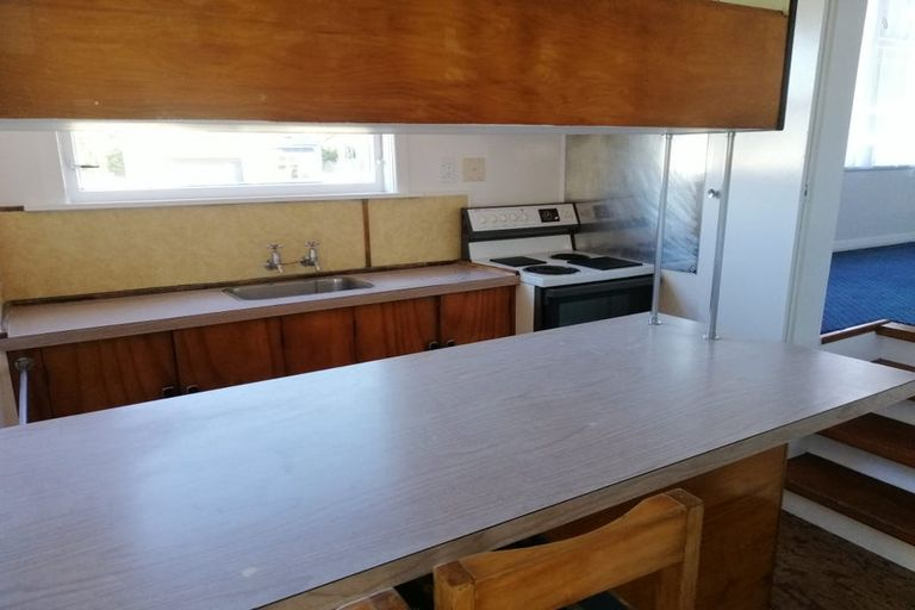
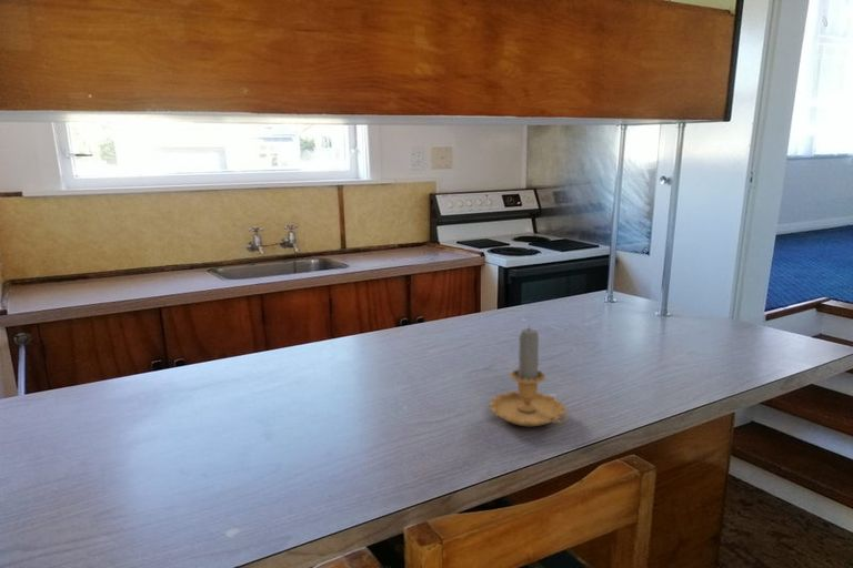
+ candle [489,324,569,427]
